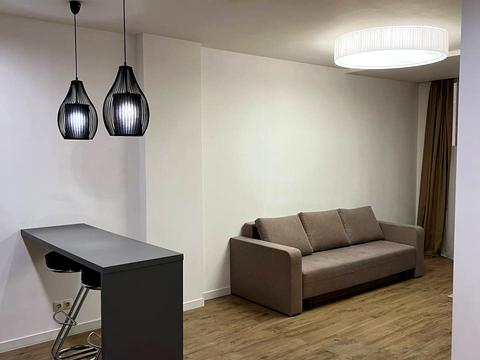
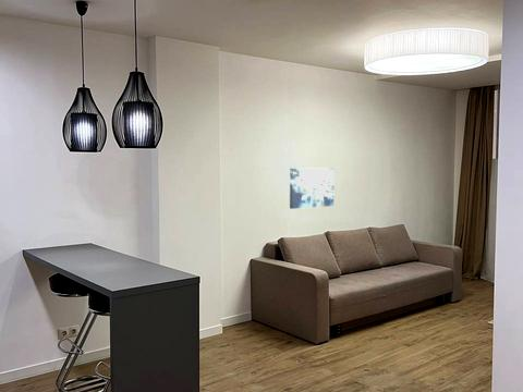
+ wall art [289,168,336,210]
